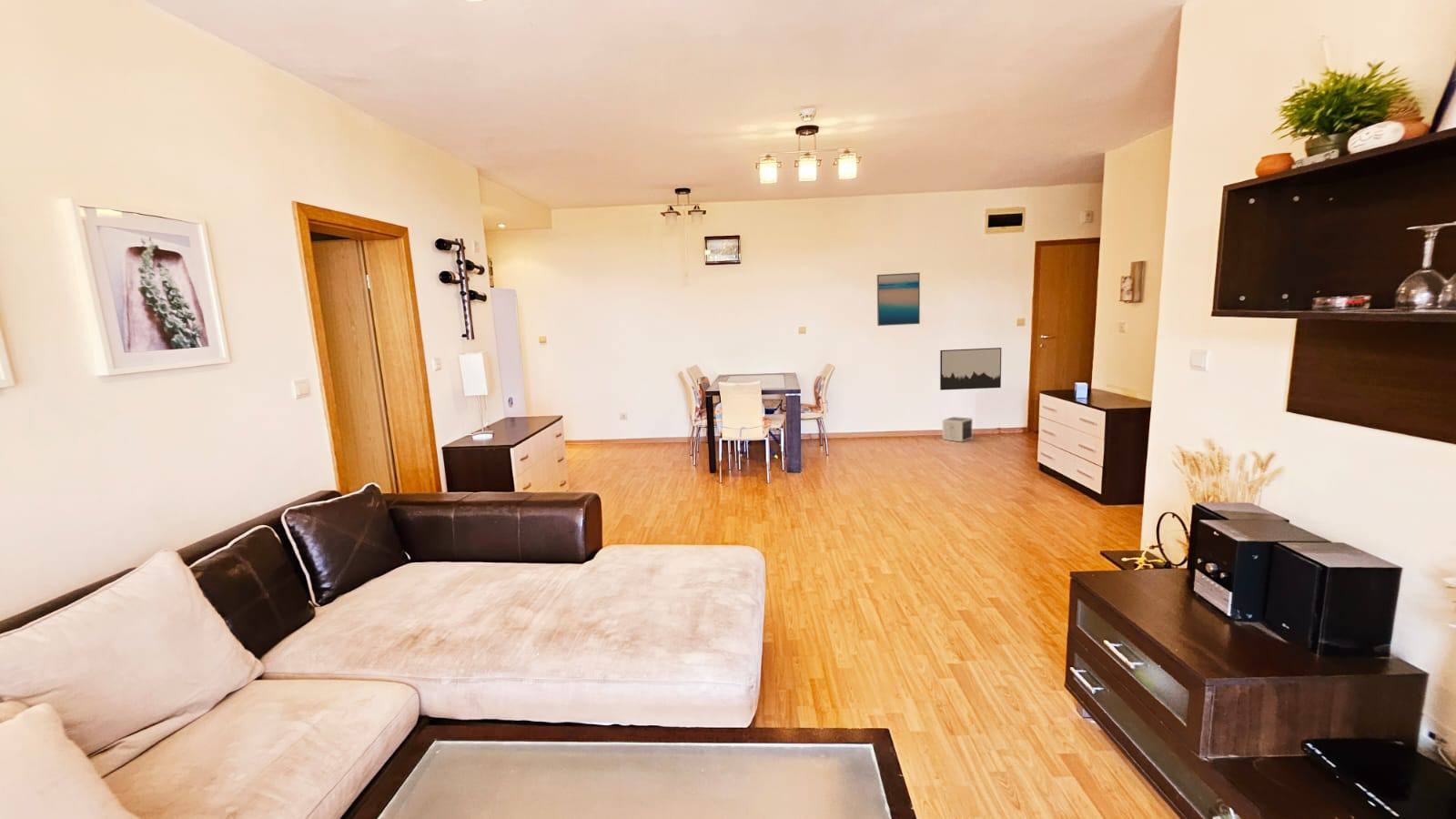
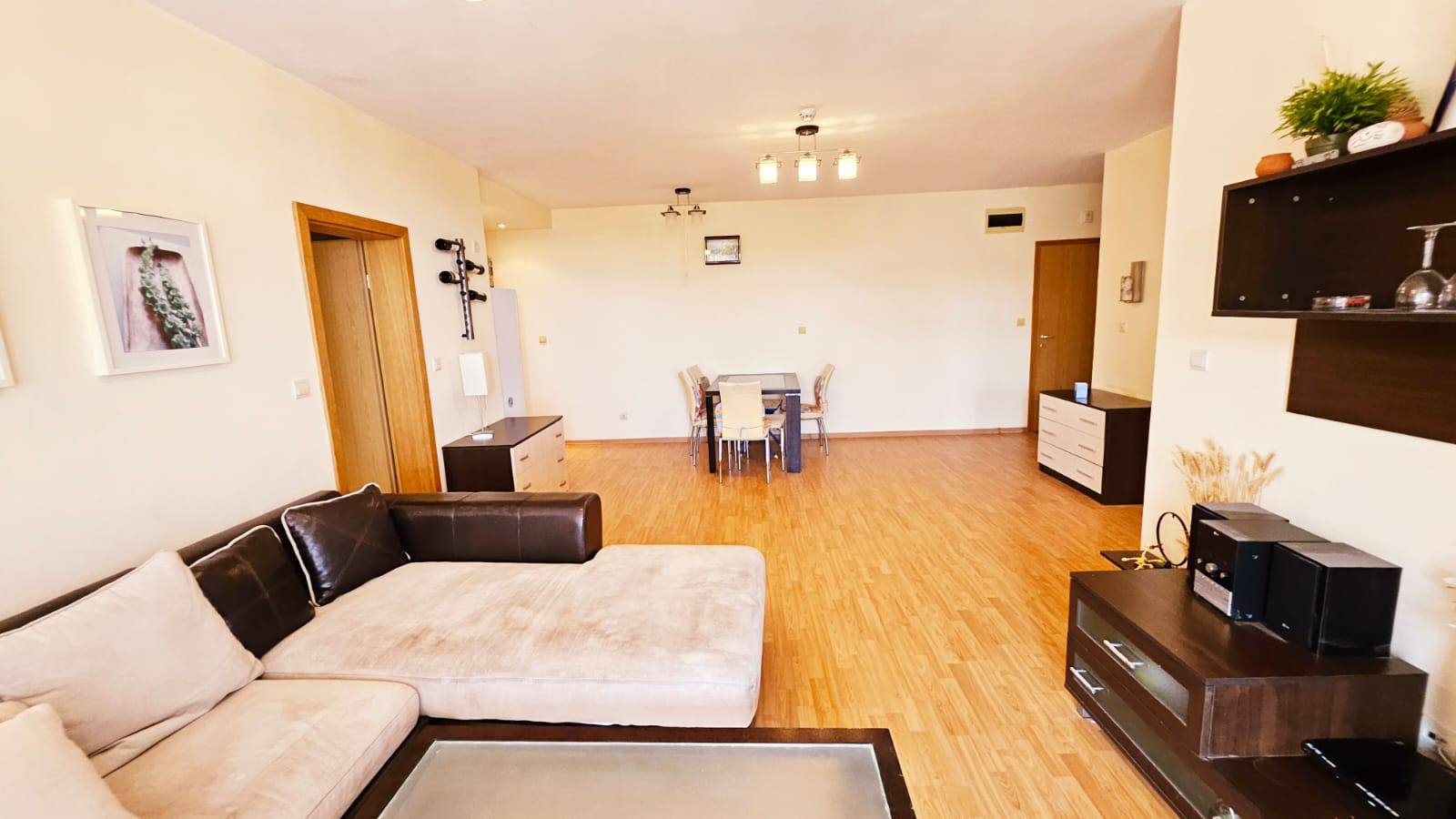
- wall art [939,347,1002,391]
- wall art [876,272,921,327]
- speaker [942,416,974,442]
